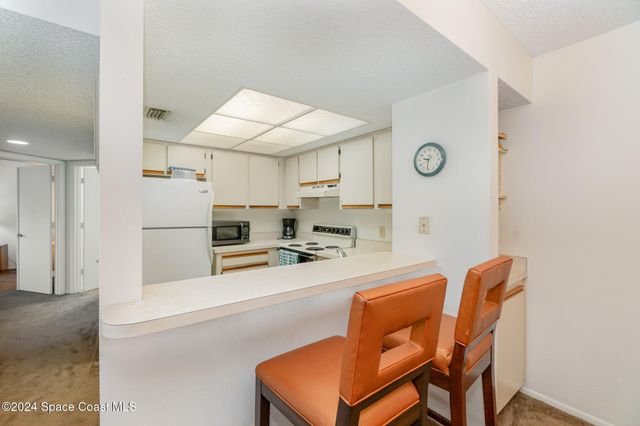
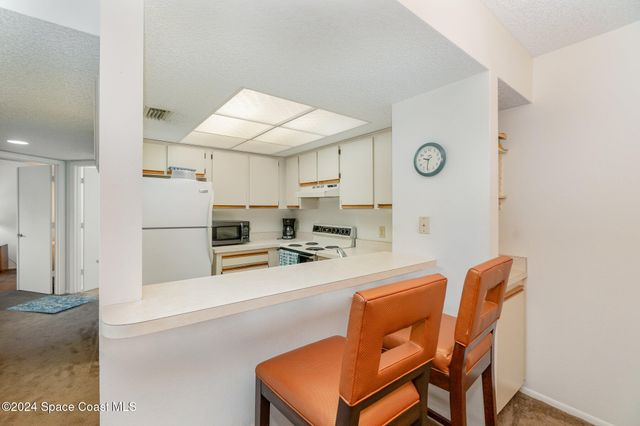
+ rug [6,295,99,314]
